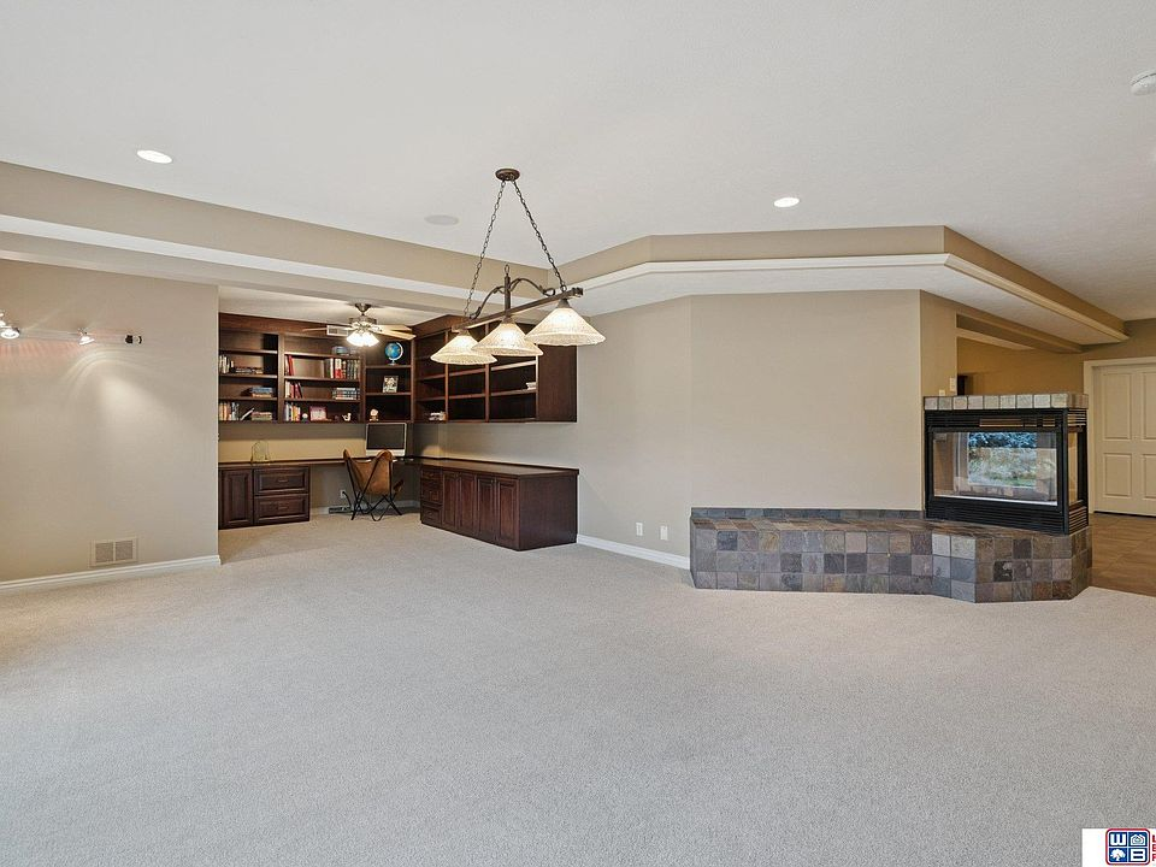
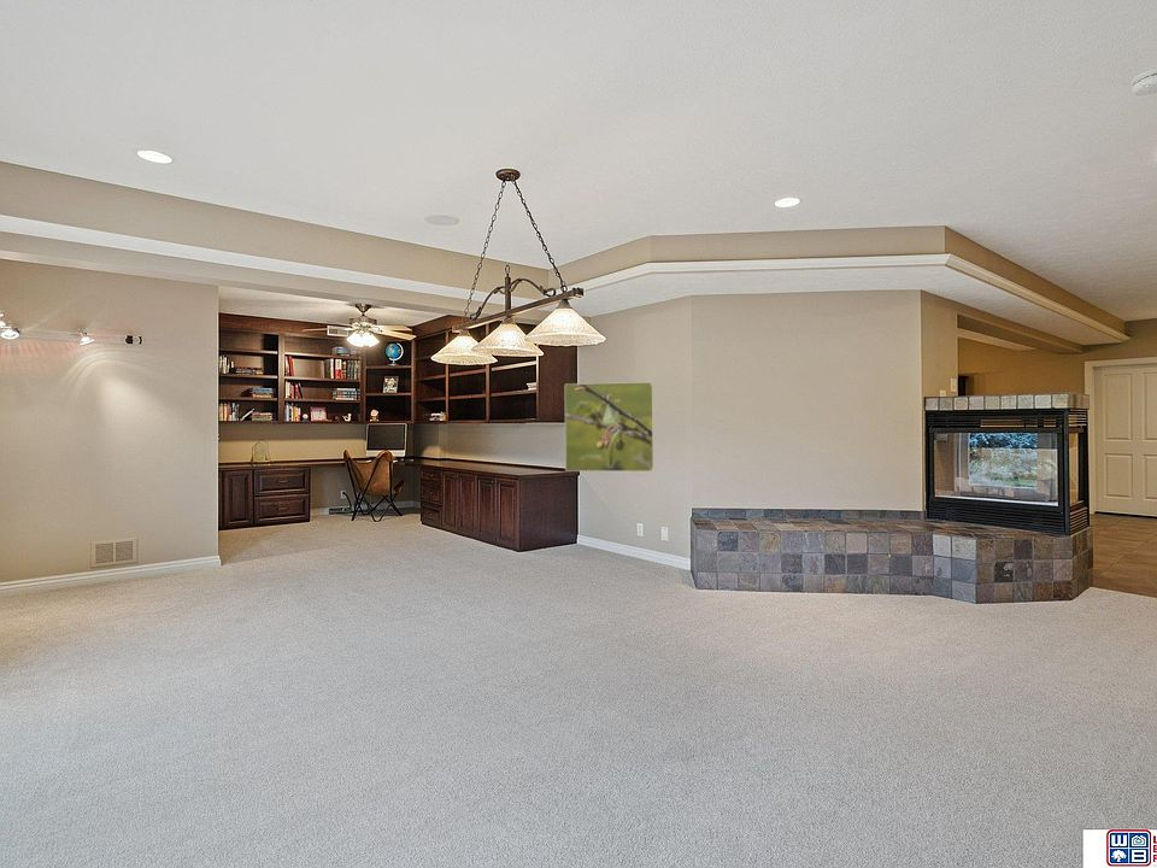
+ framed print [564,381,654,473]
